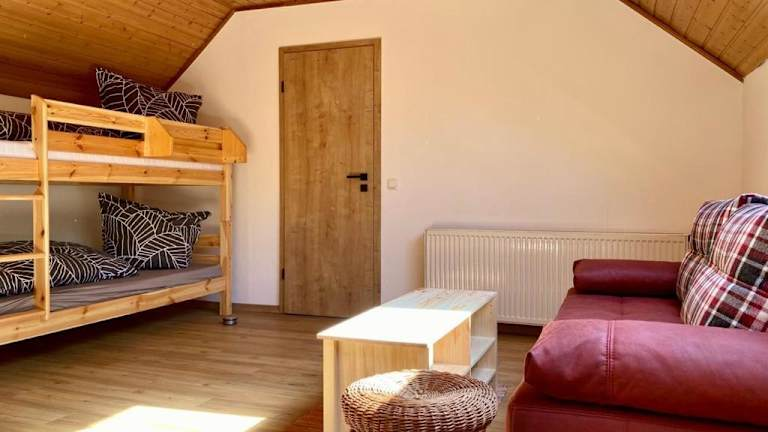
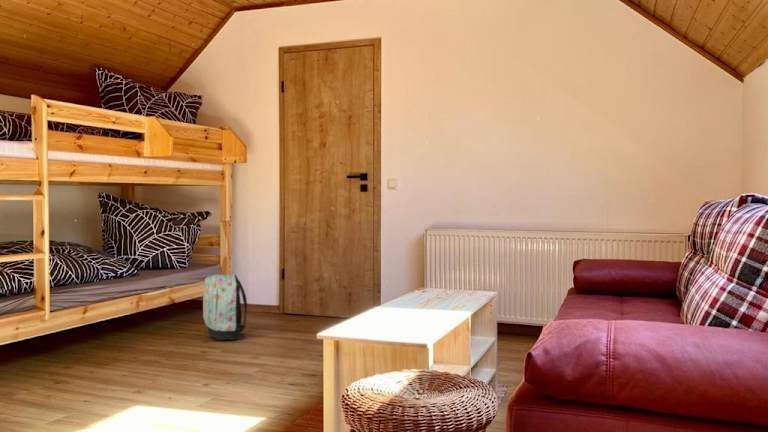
+ backpack [202,273,248,341]
